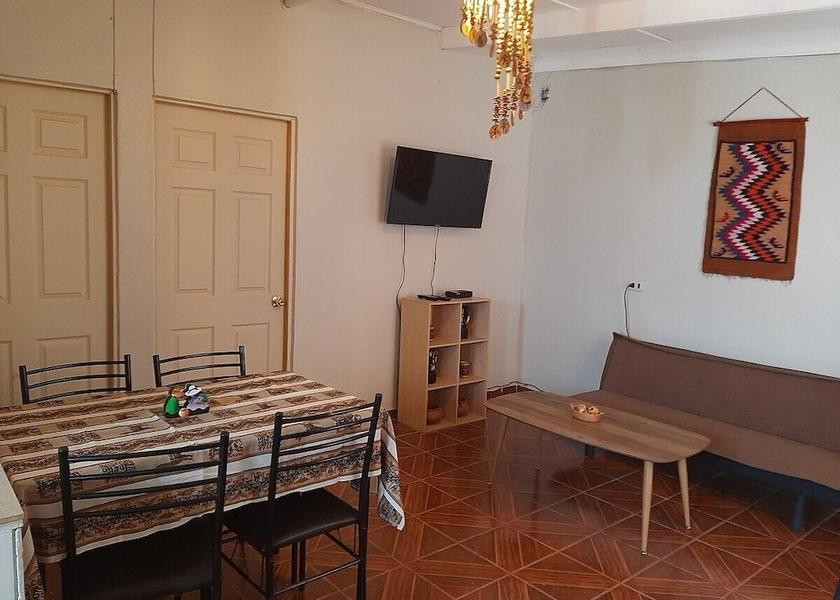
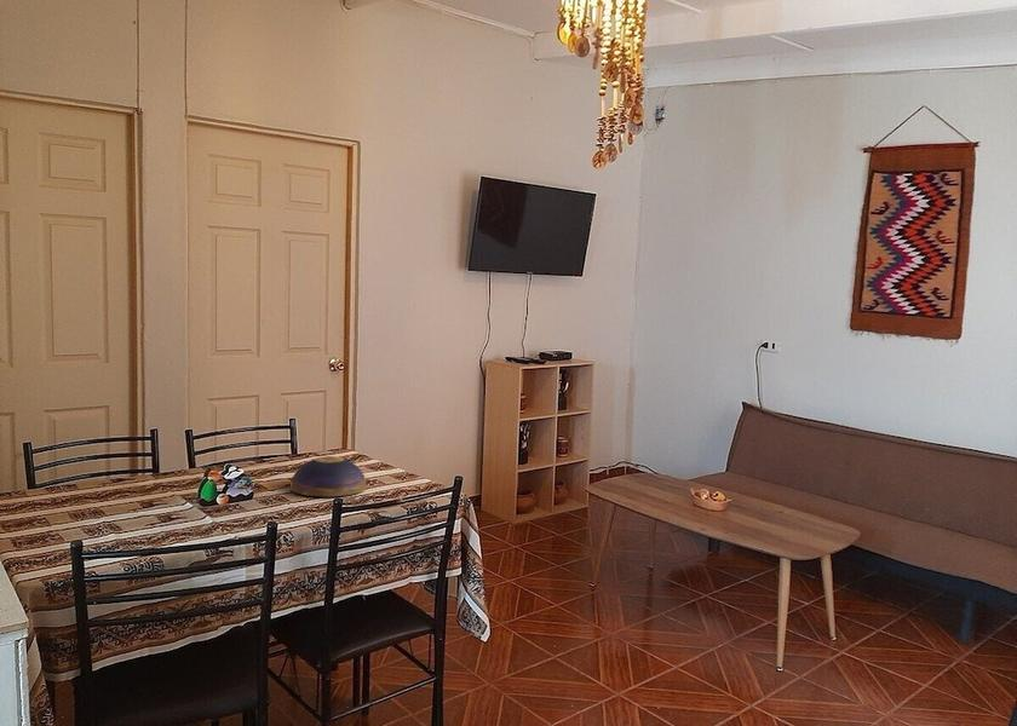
+ decorative bowl [289,455,368,497]
